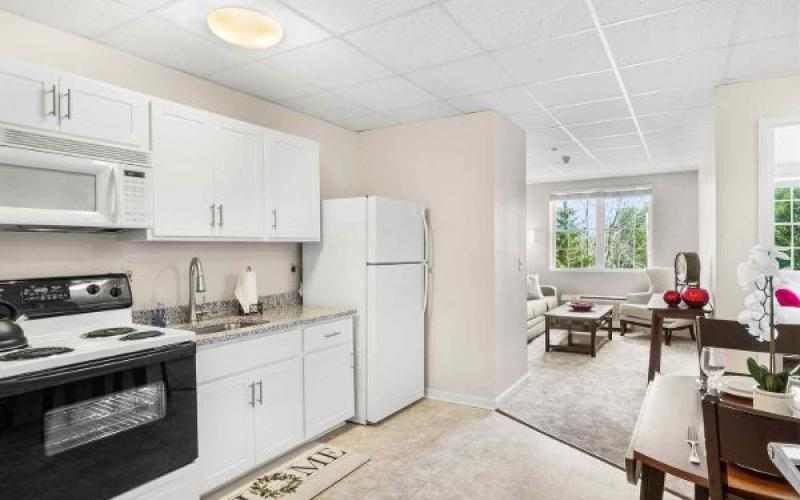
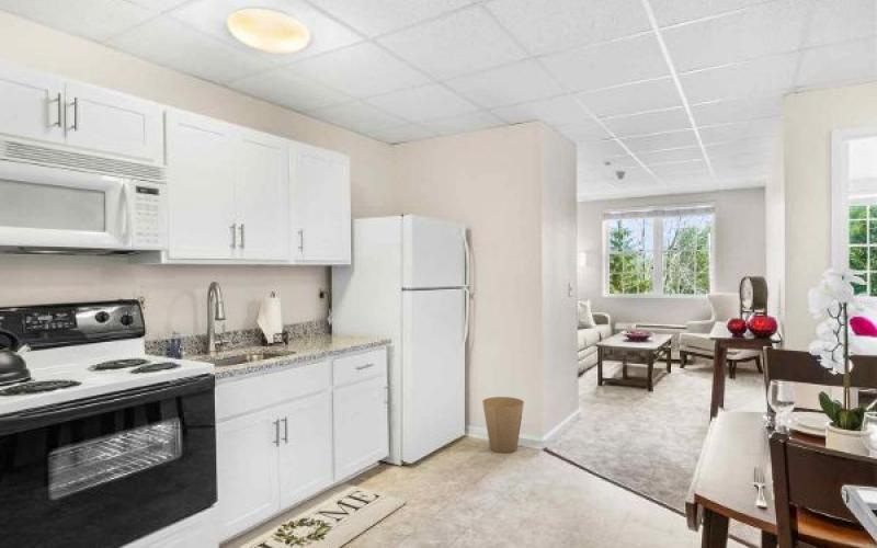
+ trash can [481,396,525,454]
